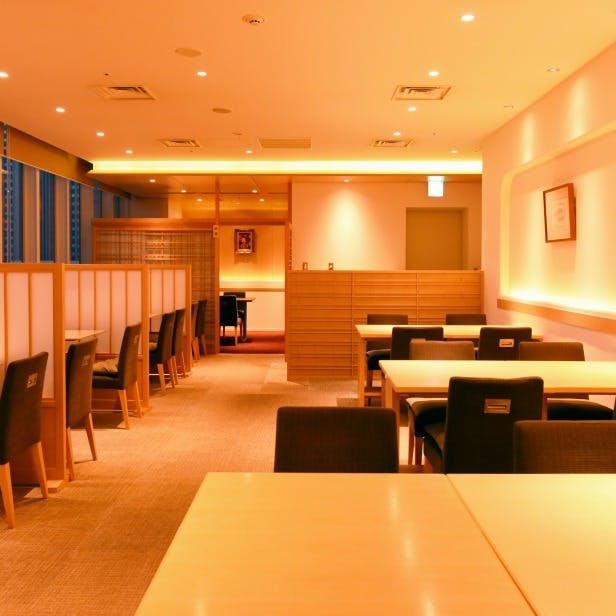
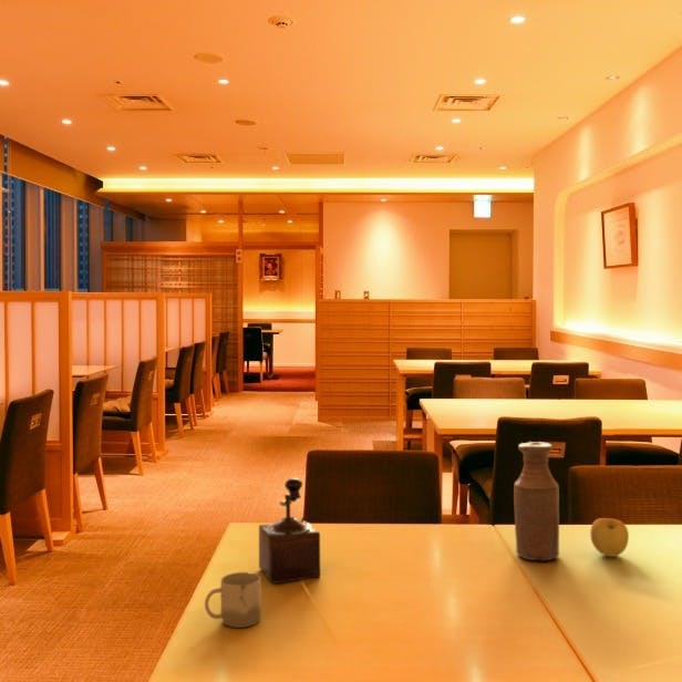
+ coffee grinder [258,477,321,585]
+ apple [589,517,630,558]
+ cup [204,571,262,629]
+ bottle [513,441,560,562]
